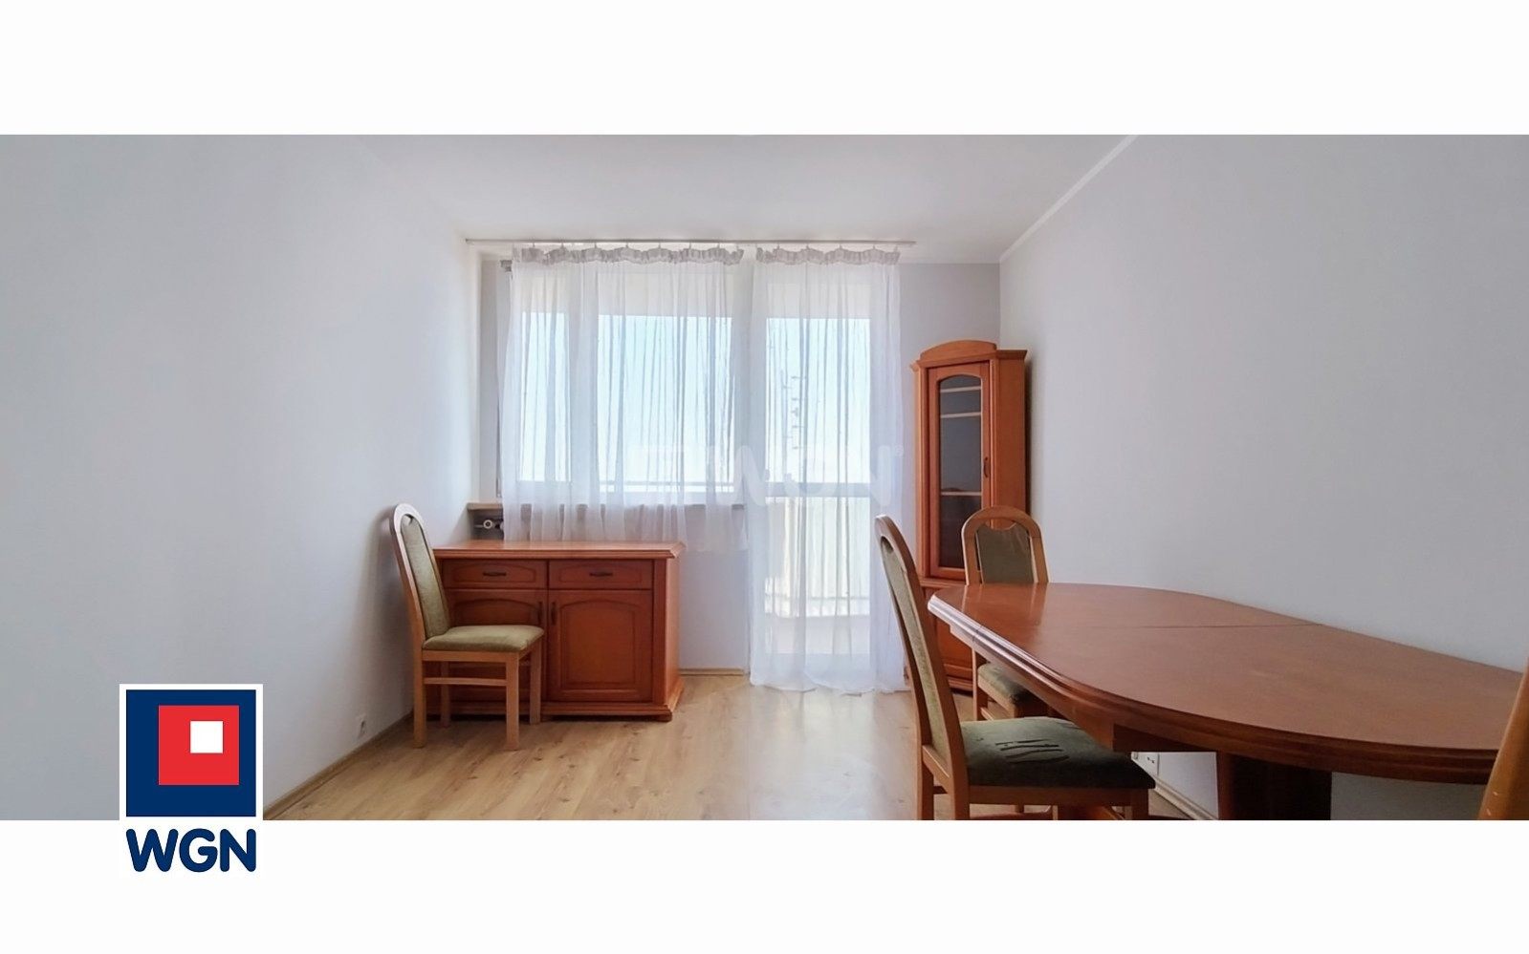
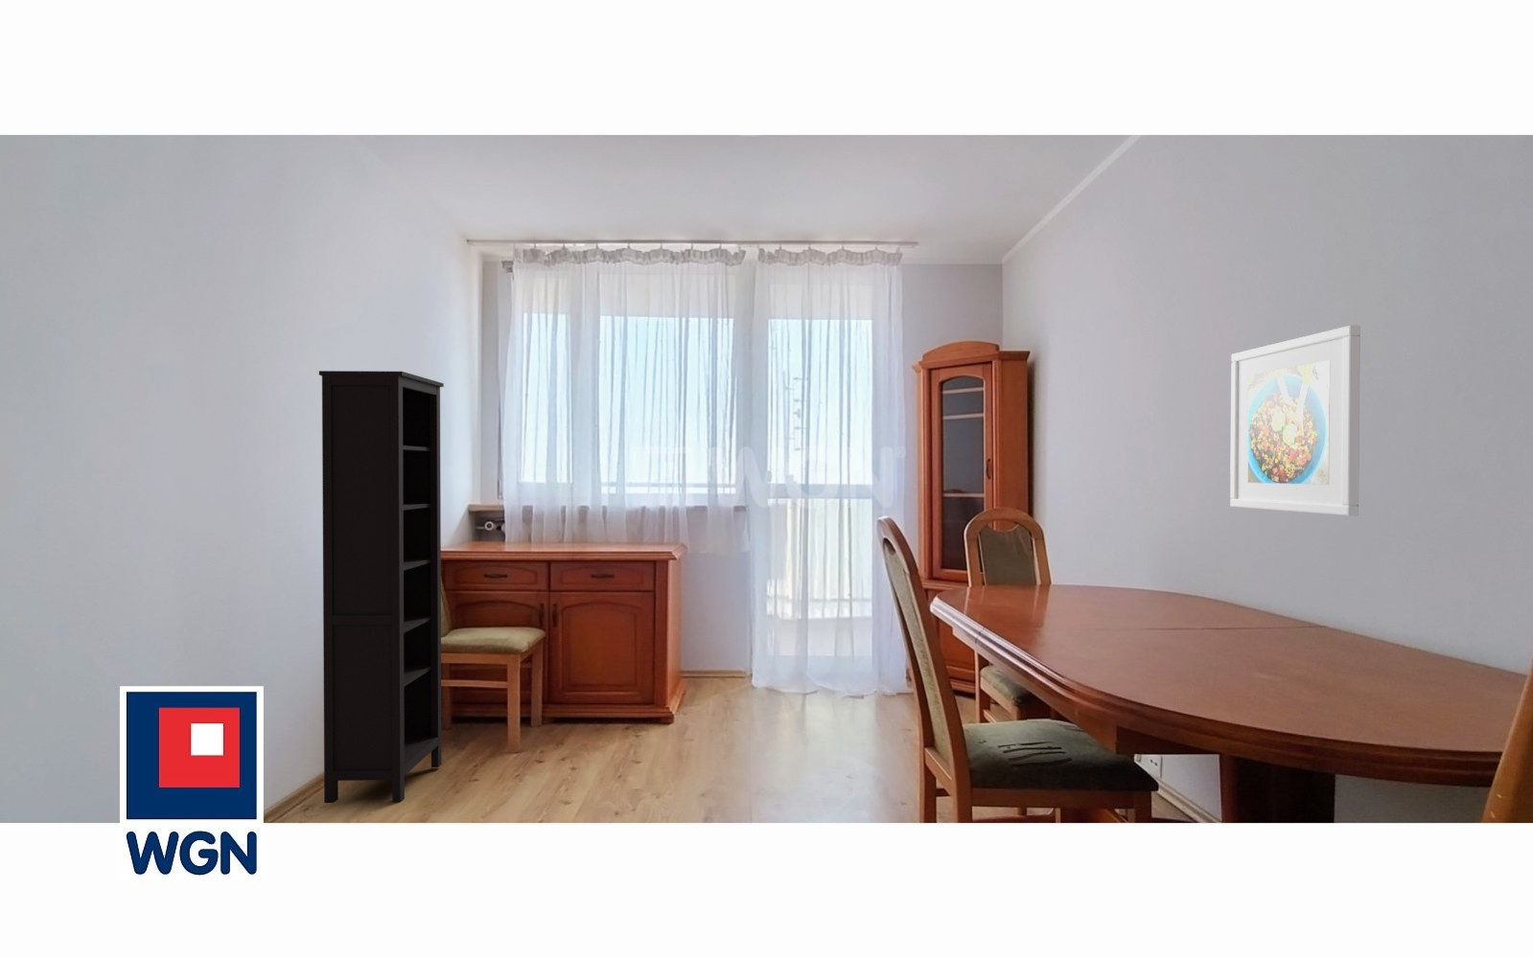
+ bookcase [319,369,444,804]
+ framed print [1229,325,1361,516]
